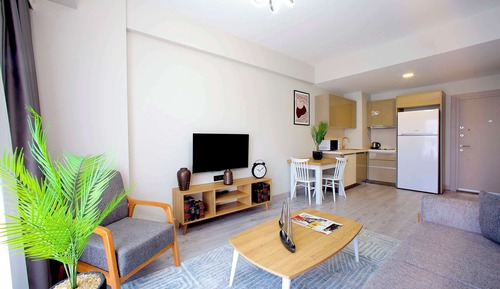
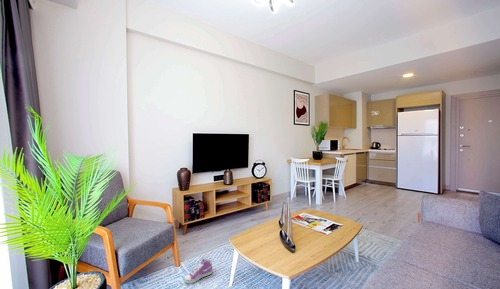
+ sneaker [183,258,213,284]
